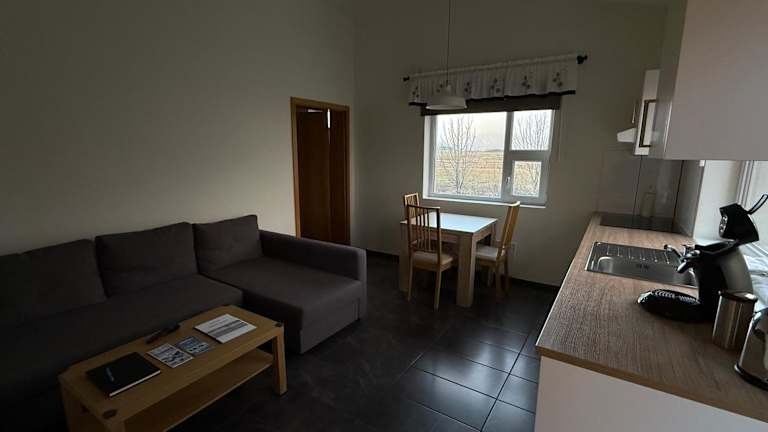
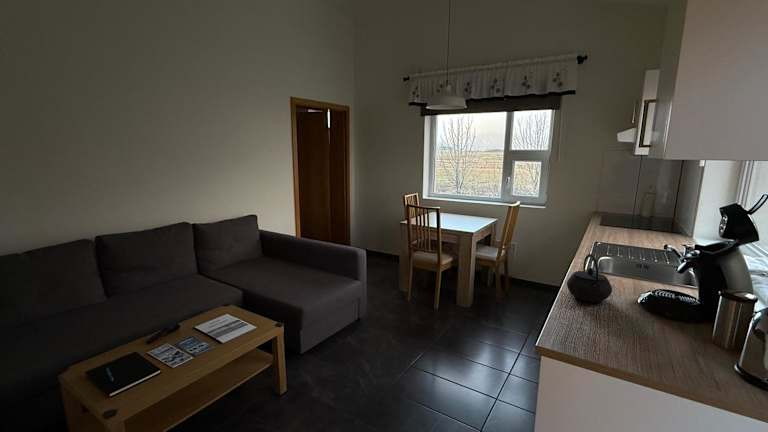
+ kettle [566,253,613,303]
